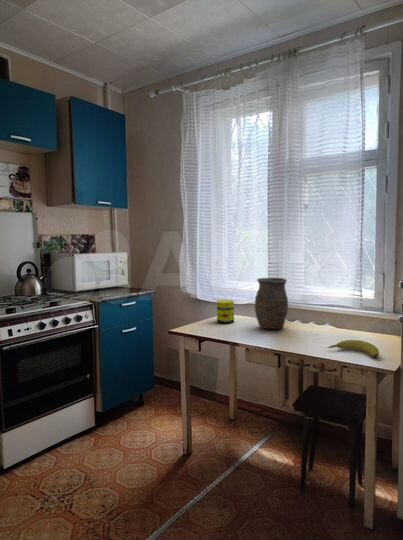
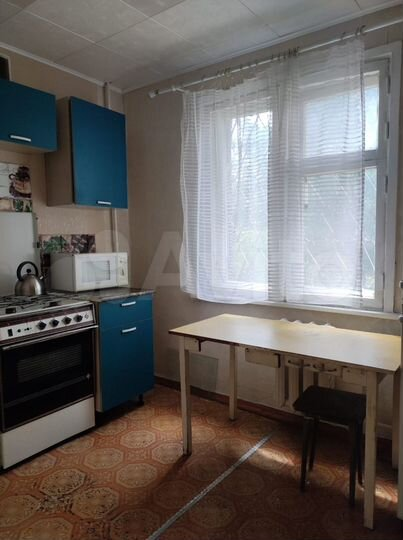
- vase [254,277,289,330]
- fruit [327,339,380,358]
- jar [216,299,235,324]
